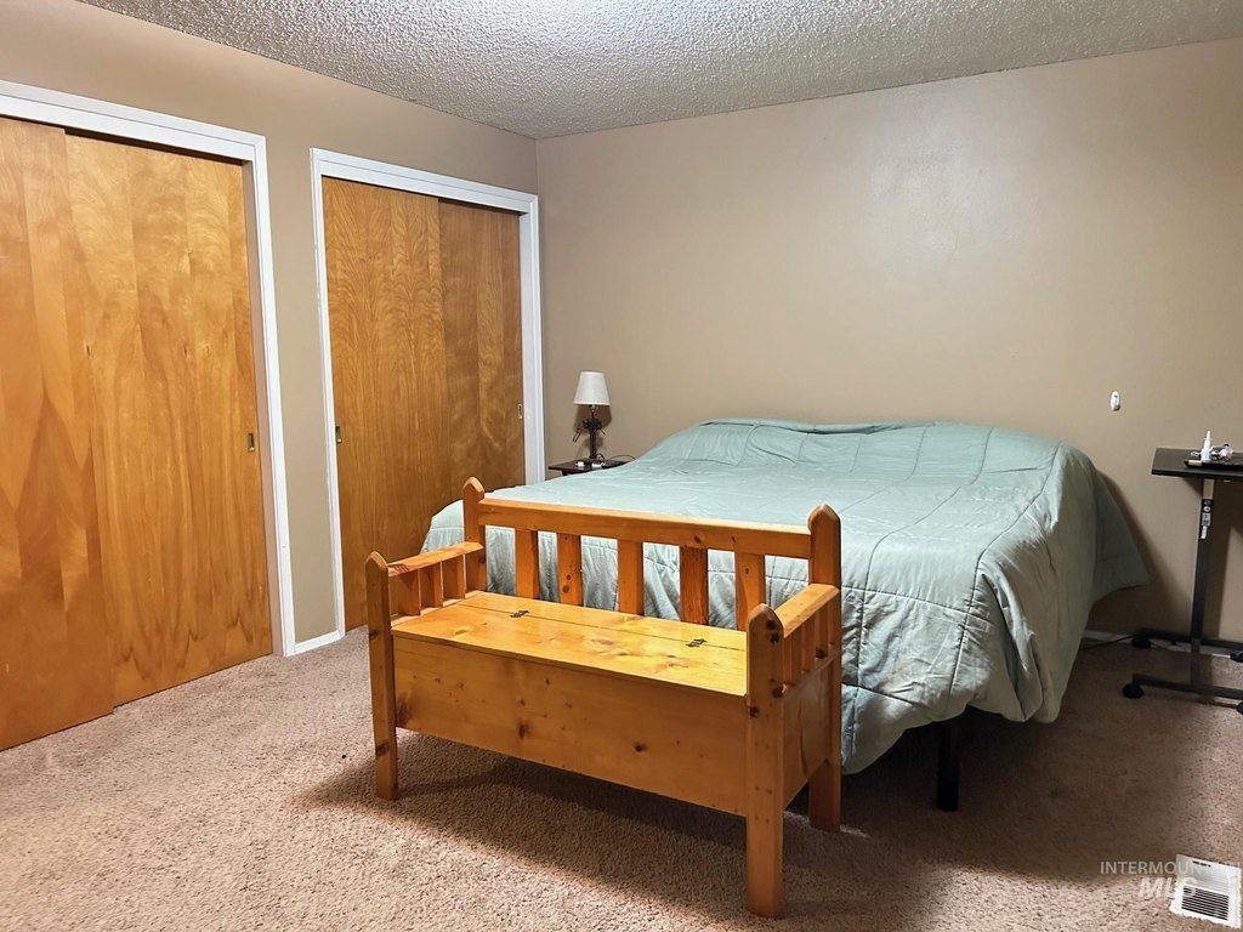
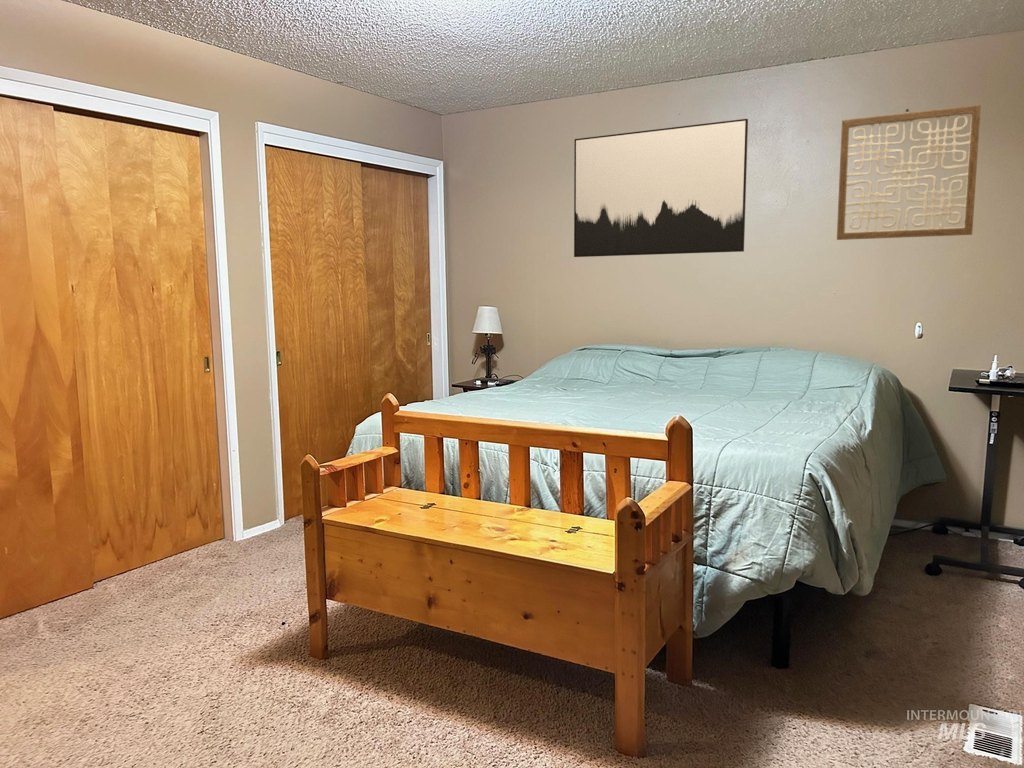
+ wall art [573,118,749,258]
+ wall art [836,104,982,241]
